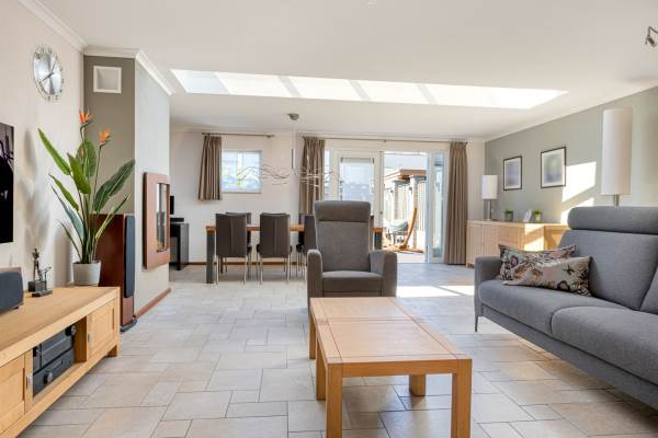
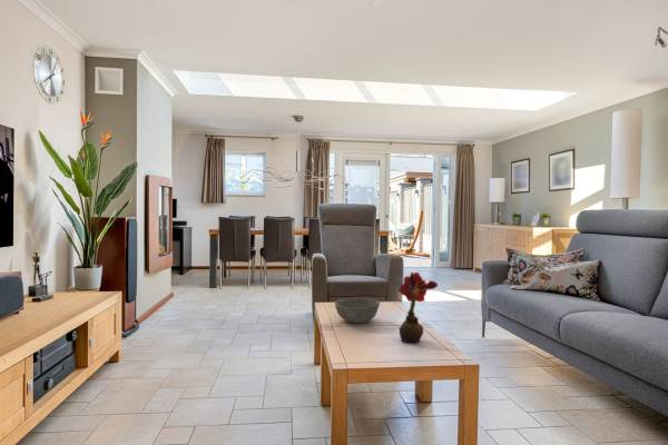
+ bowl [333,297,381,324]
+ flower [397,271,439,344]
